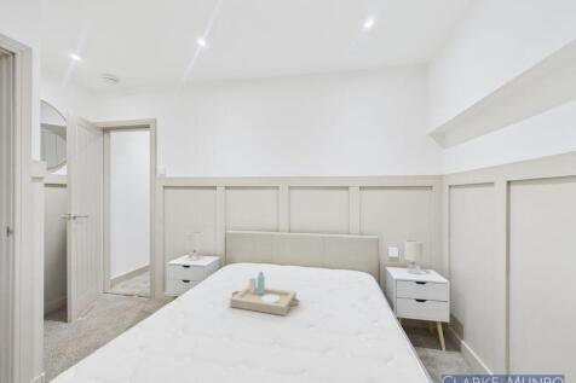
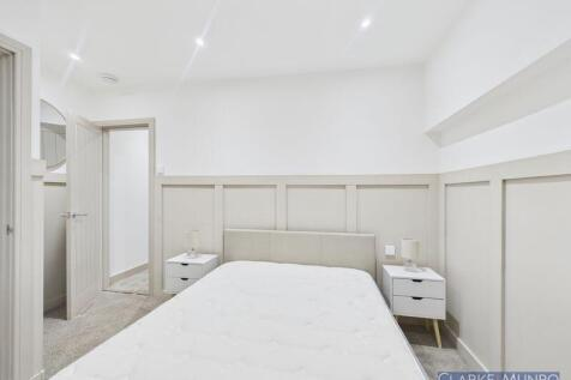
- serving tray [229,271,300,317]
